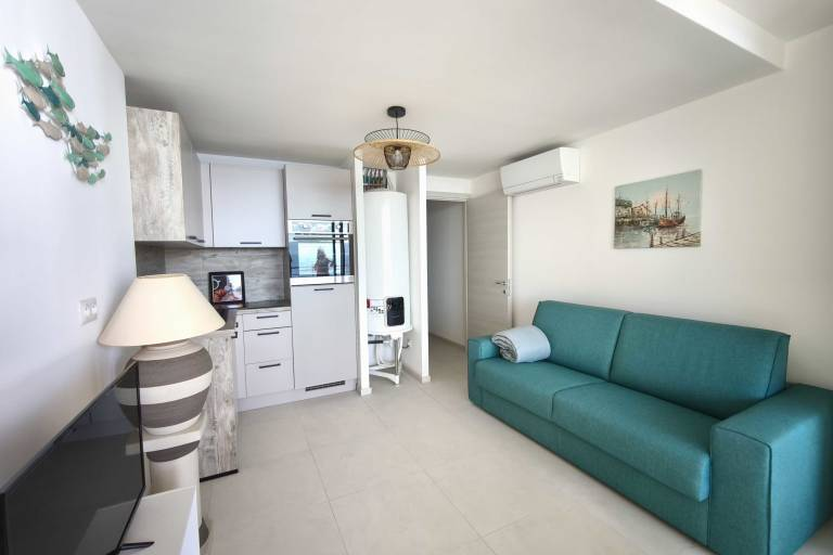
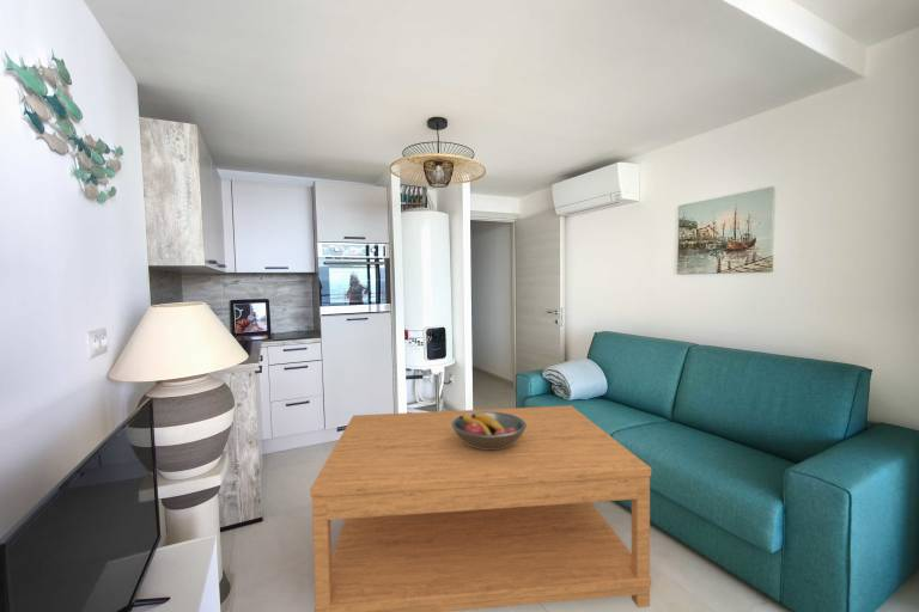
+ coffee table [309,404,652,612]
+ fruit bowl [451,412,527,449]
